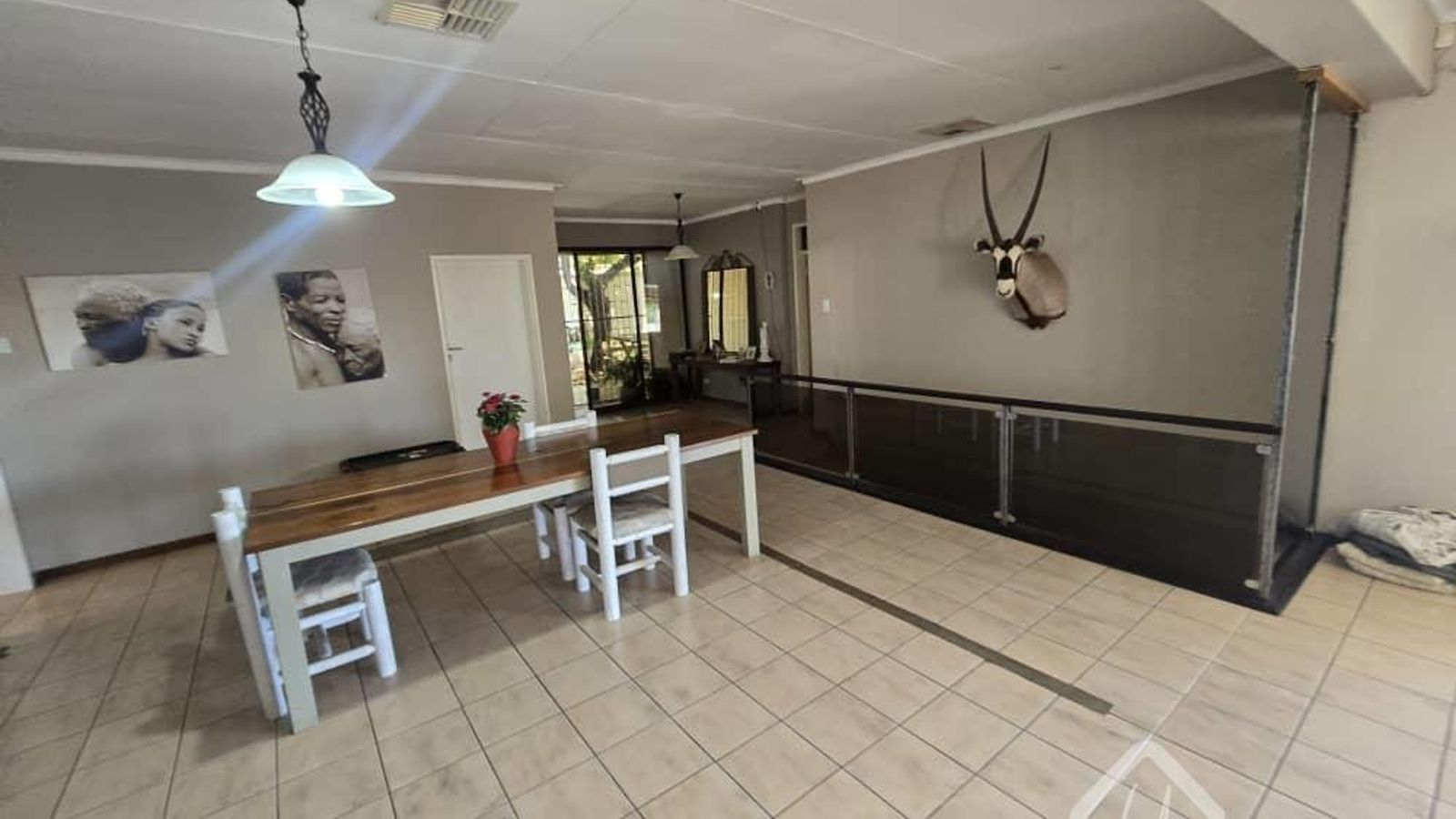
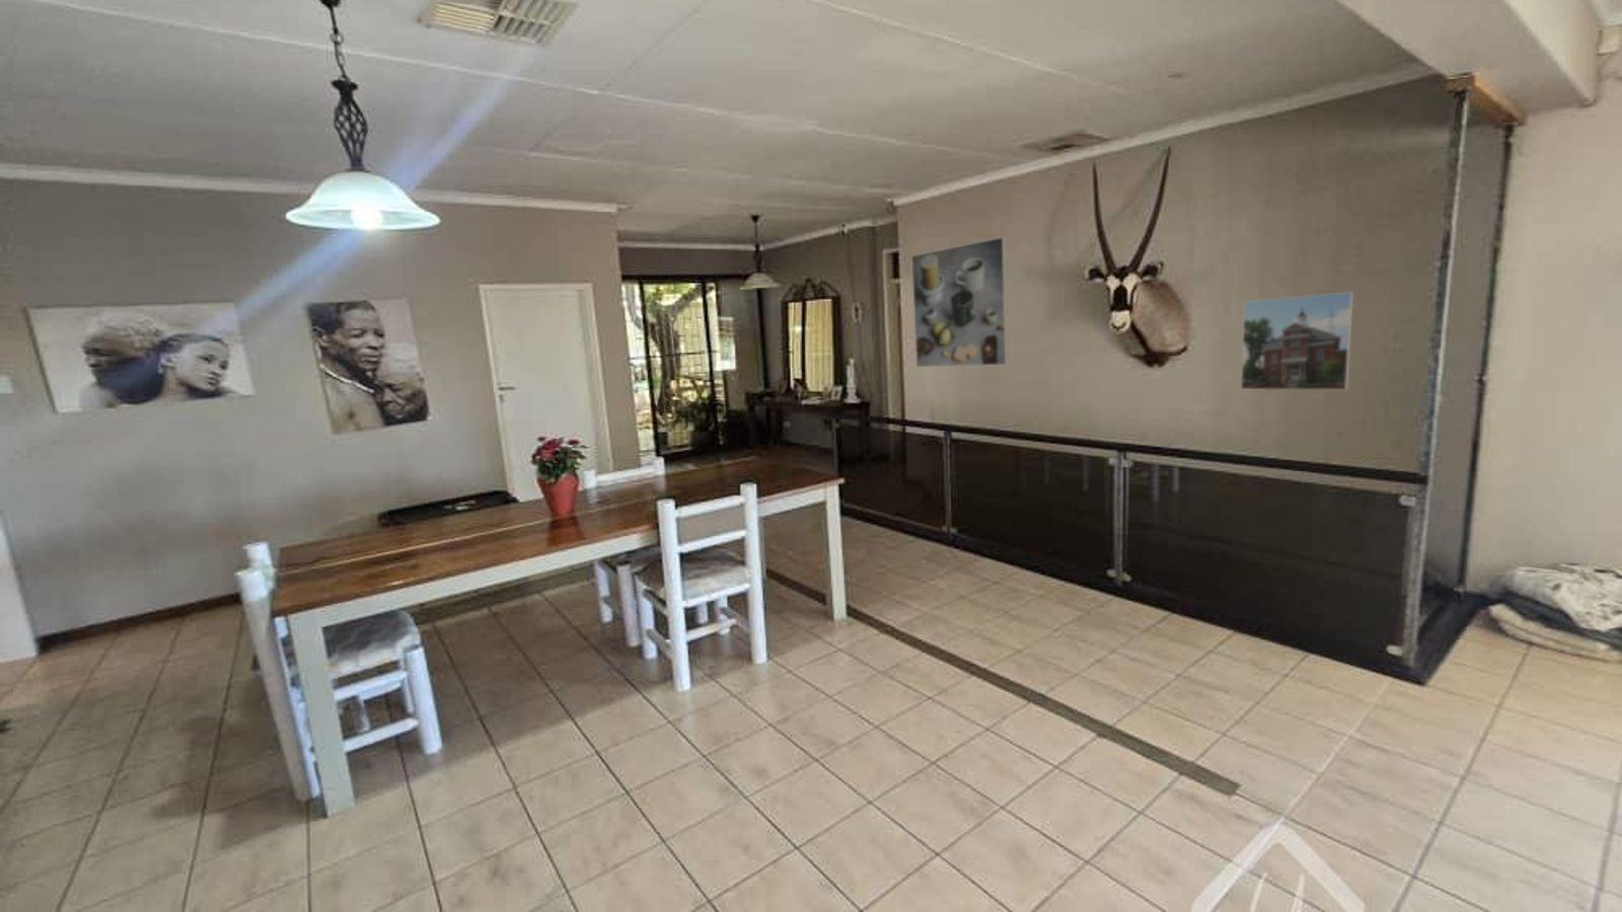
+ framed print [910,236,1009,367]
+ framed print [1240,291,1355,391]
